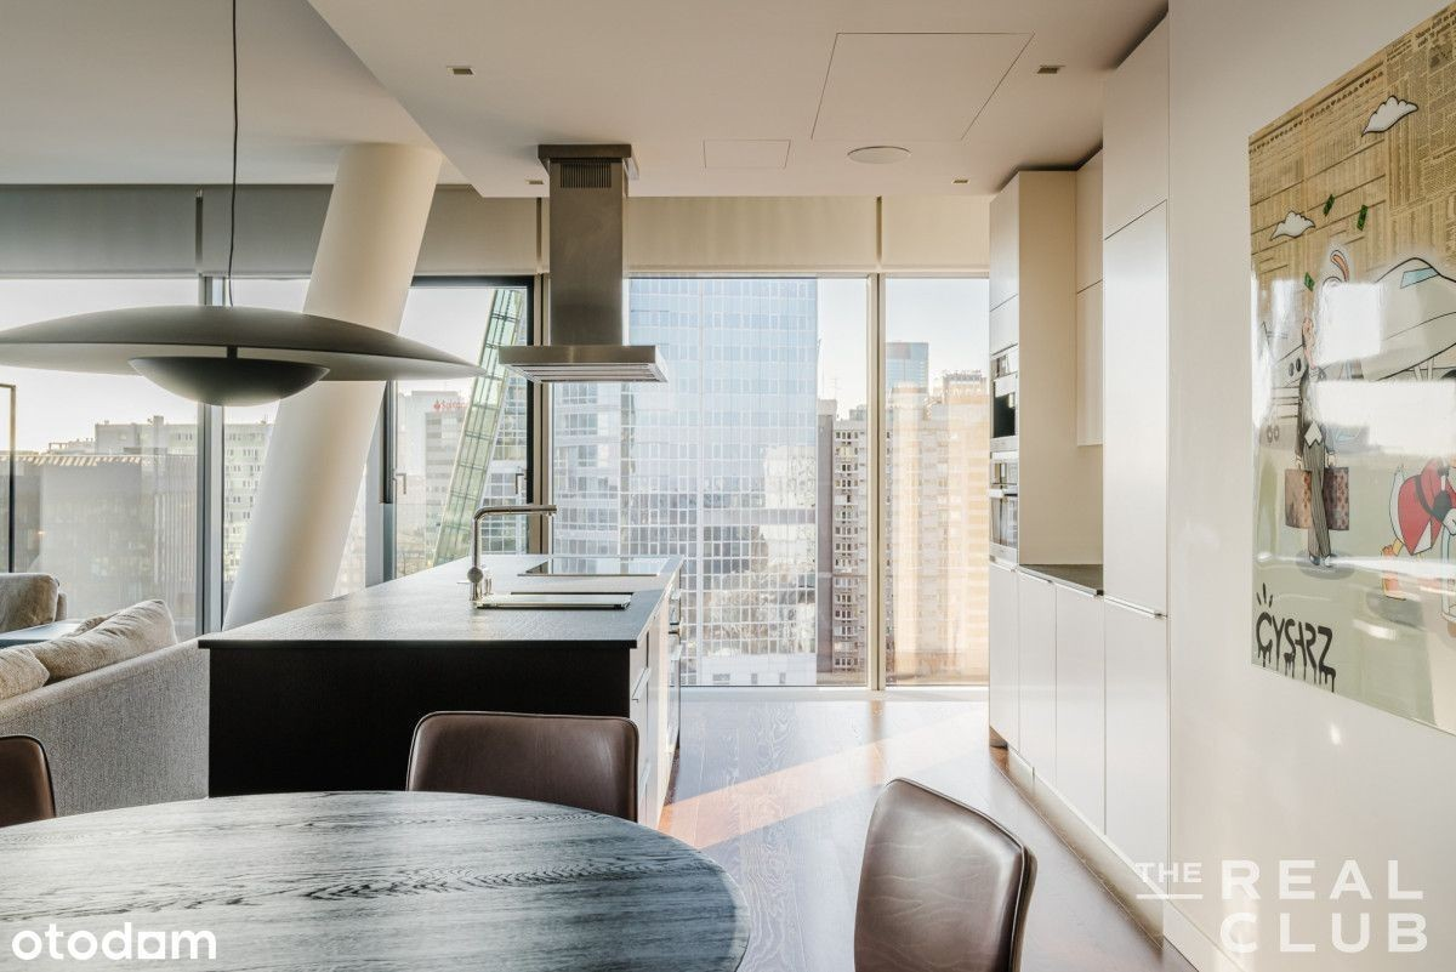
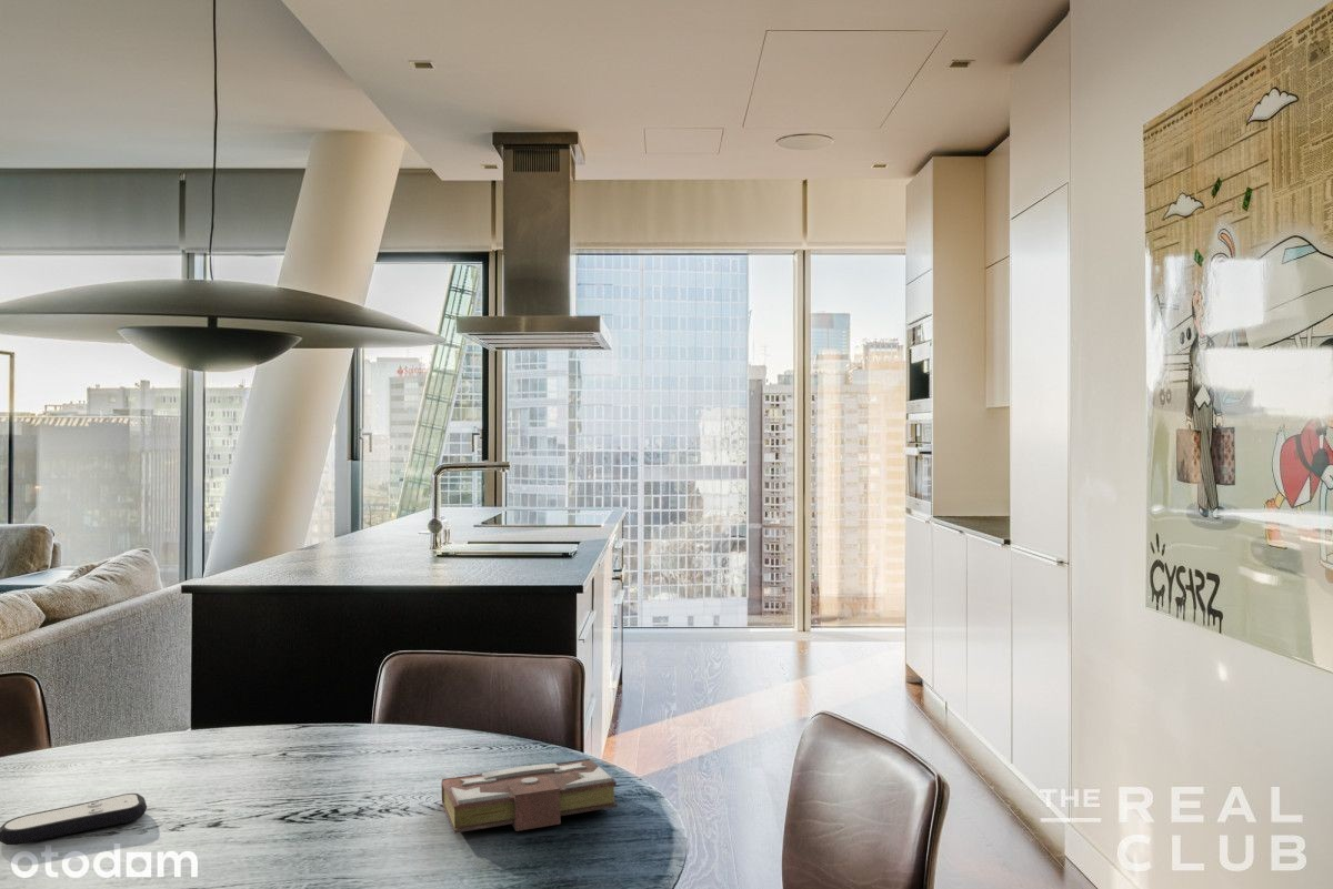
+ remote control [0,792,148,846]
+ book [440,758,618,834]
